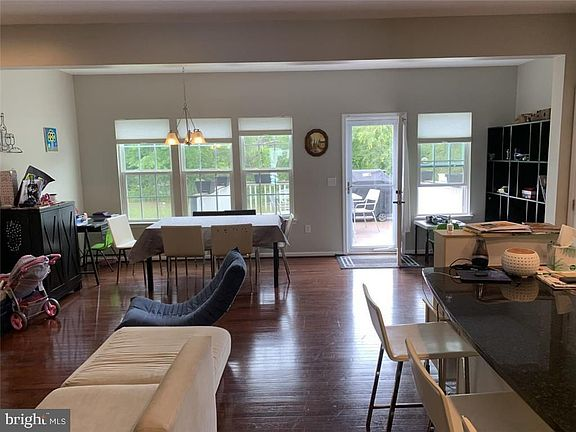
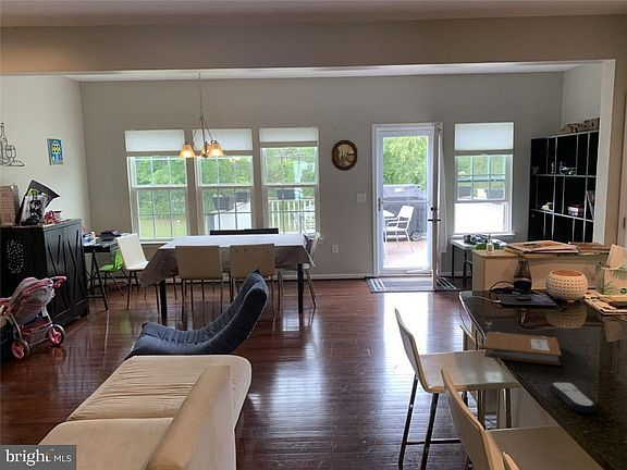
+ notebook [483,331,563,367]
+ remote control [549,381,599,413]
